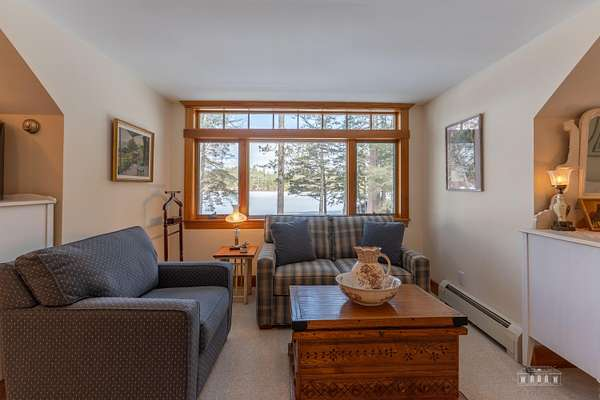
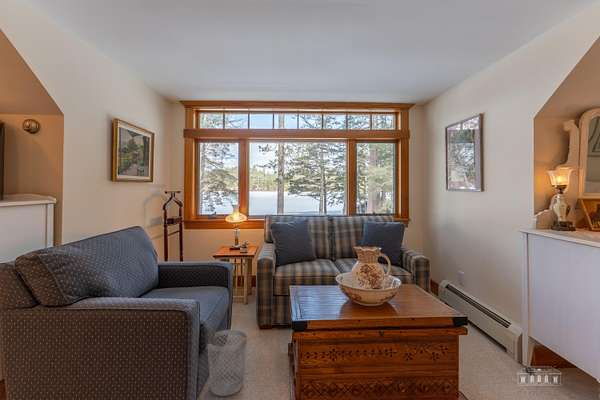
+ wastebasket [207,329,248,397]
